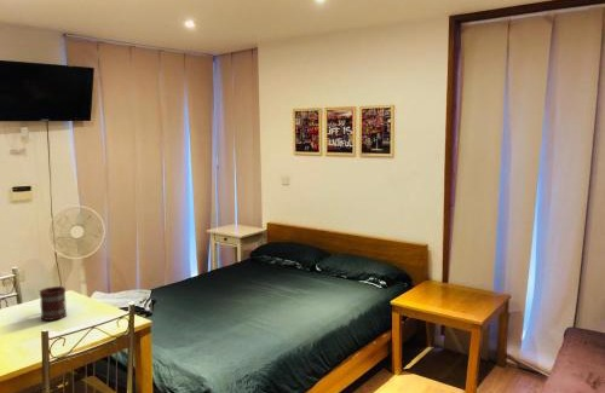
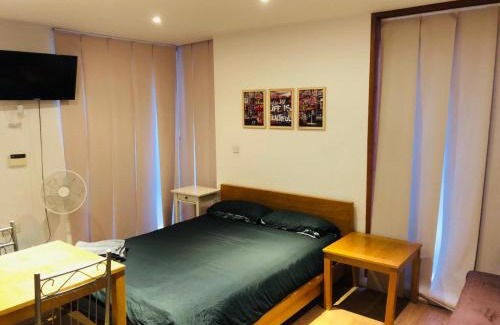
- mug [39,285,68,322]
